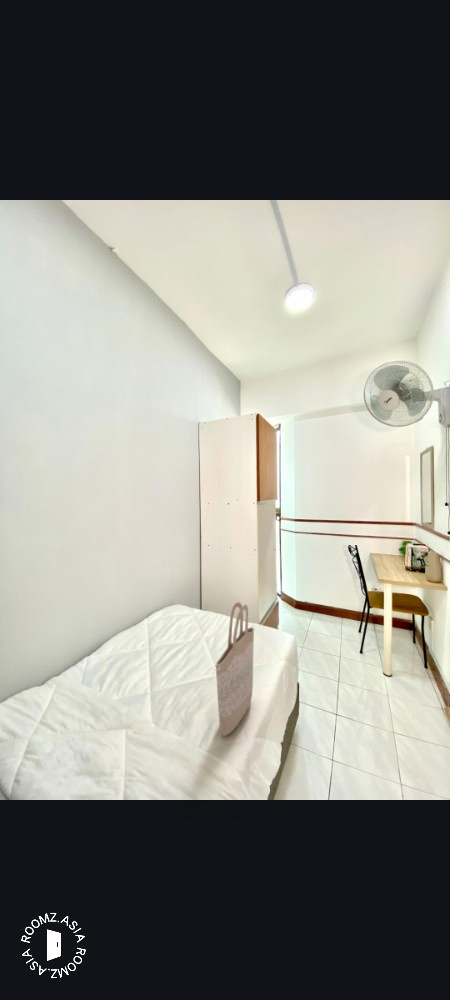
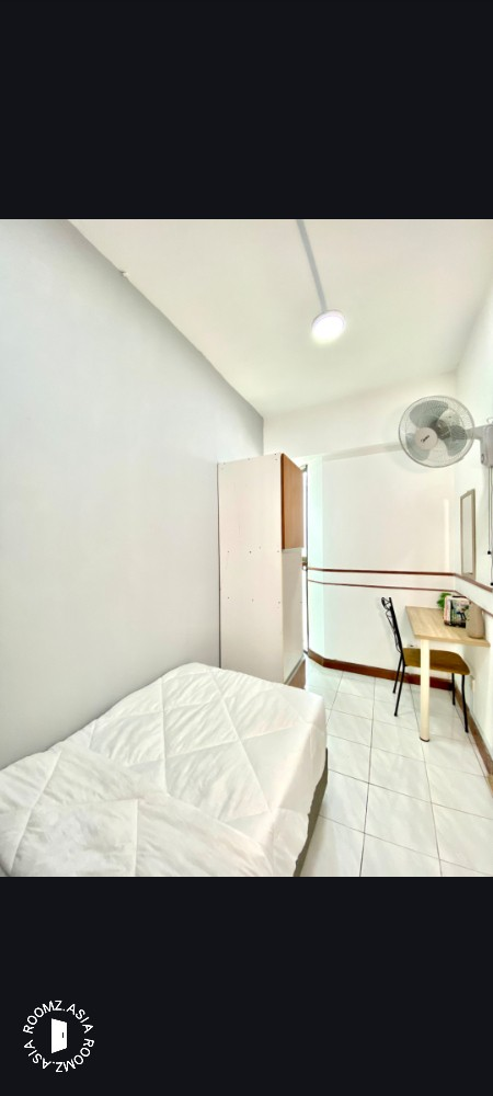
- shopping bag [212,601,257,737]
